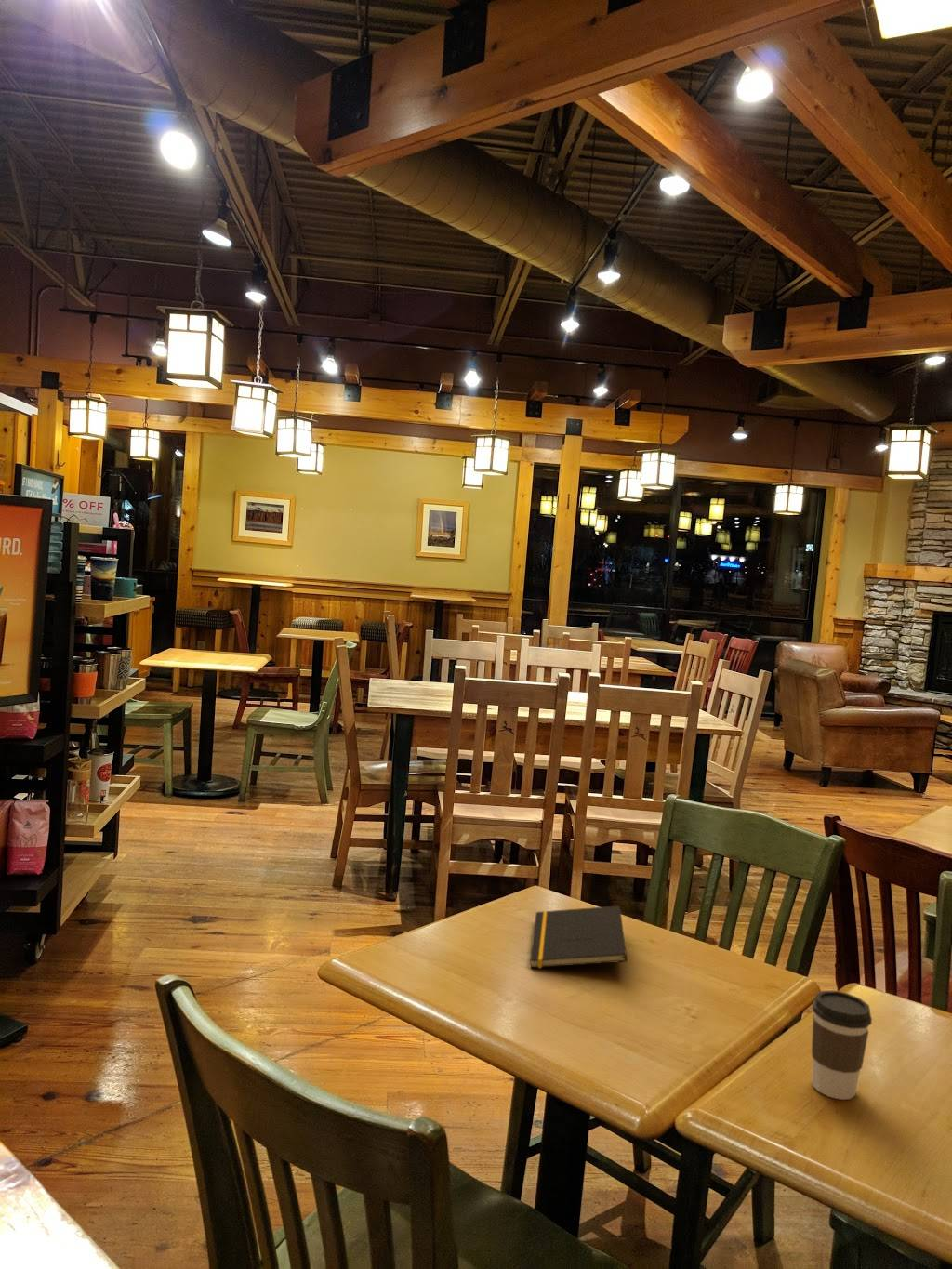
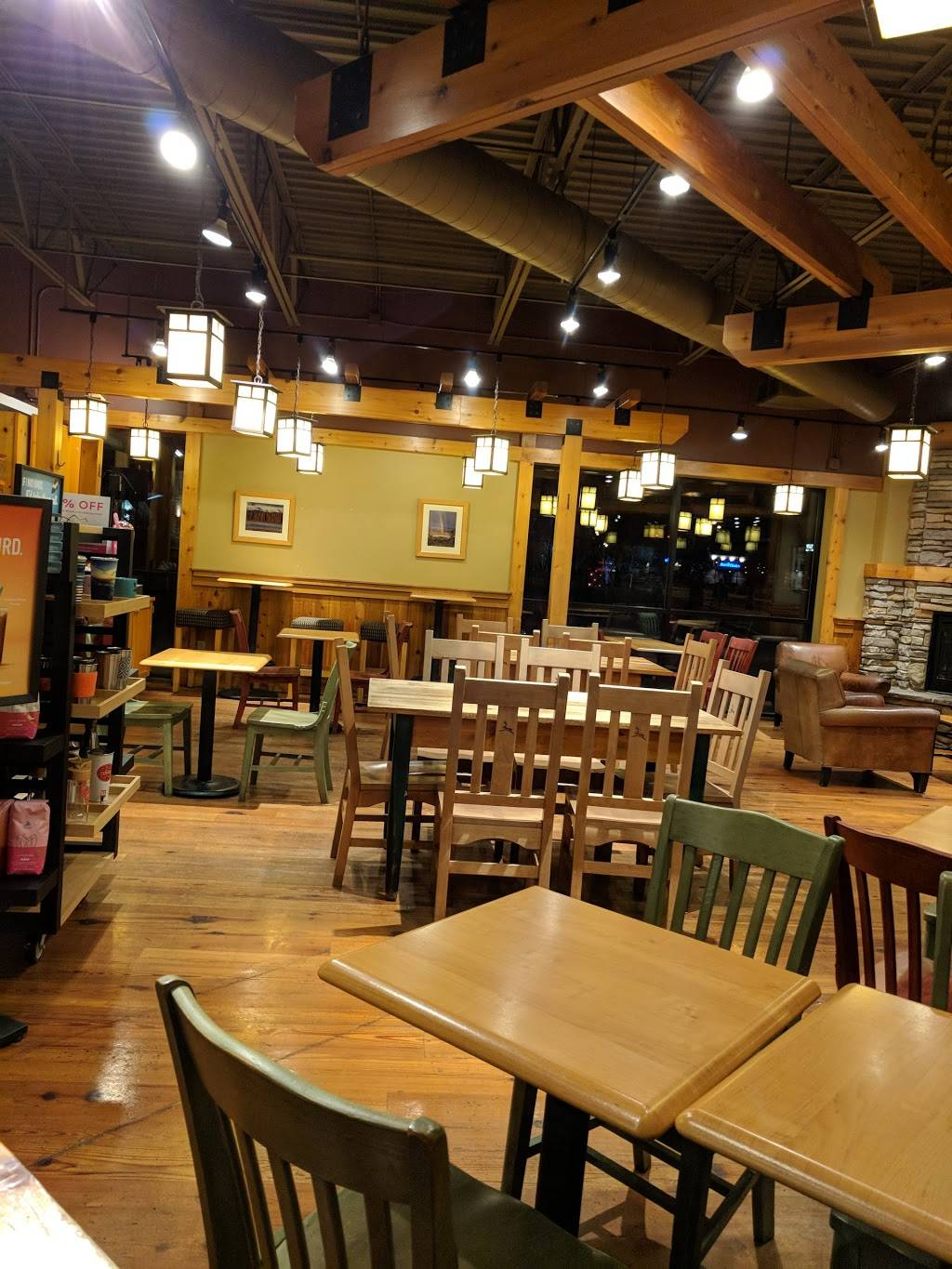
- coffee cup [811,990,873,1101]
- notepad [529,905,628,969]
